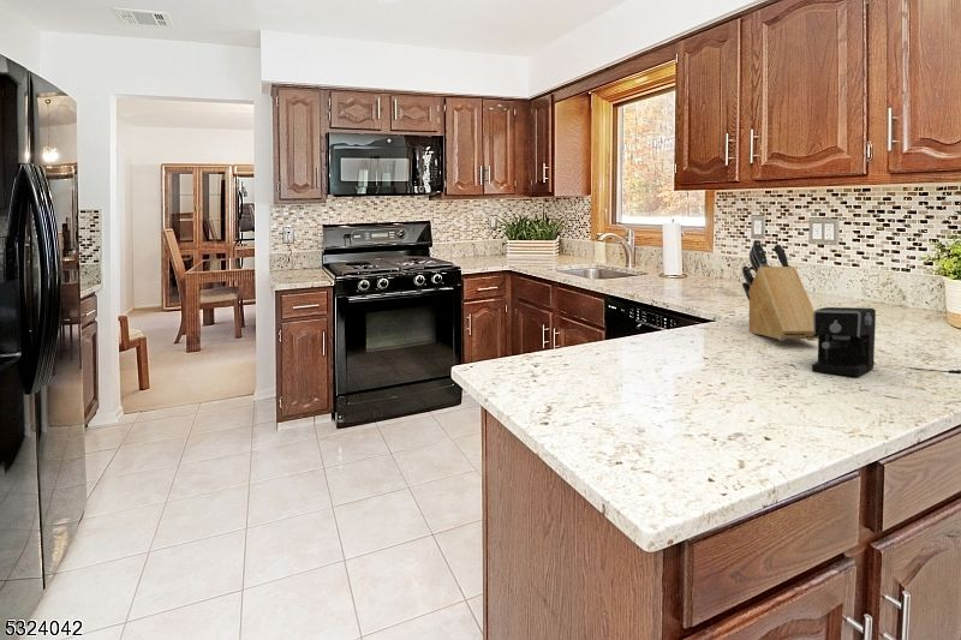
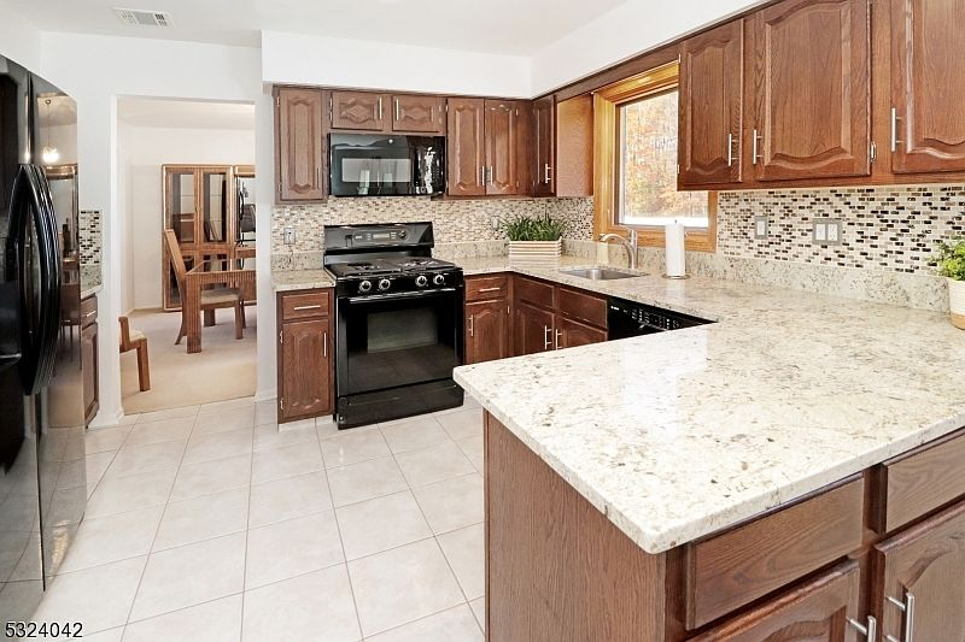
- knife block [741,239,818,342]
- coffee maker [811,306,961,377]
